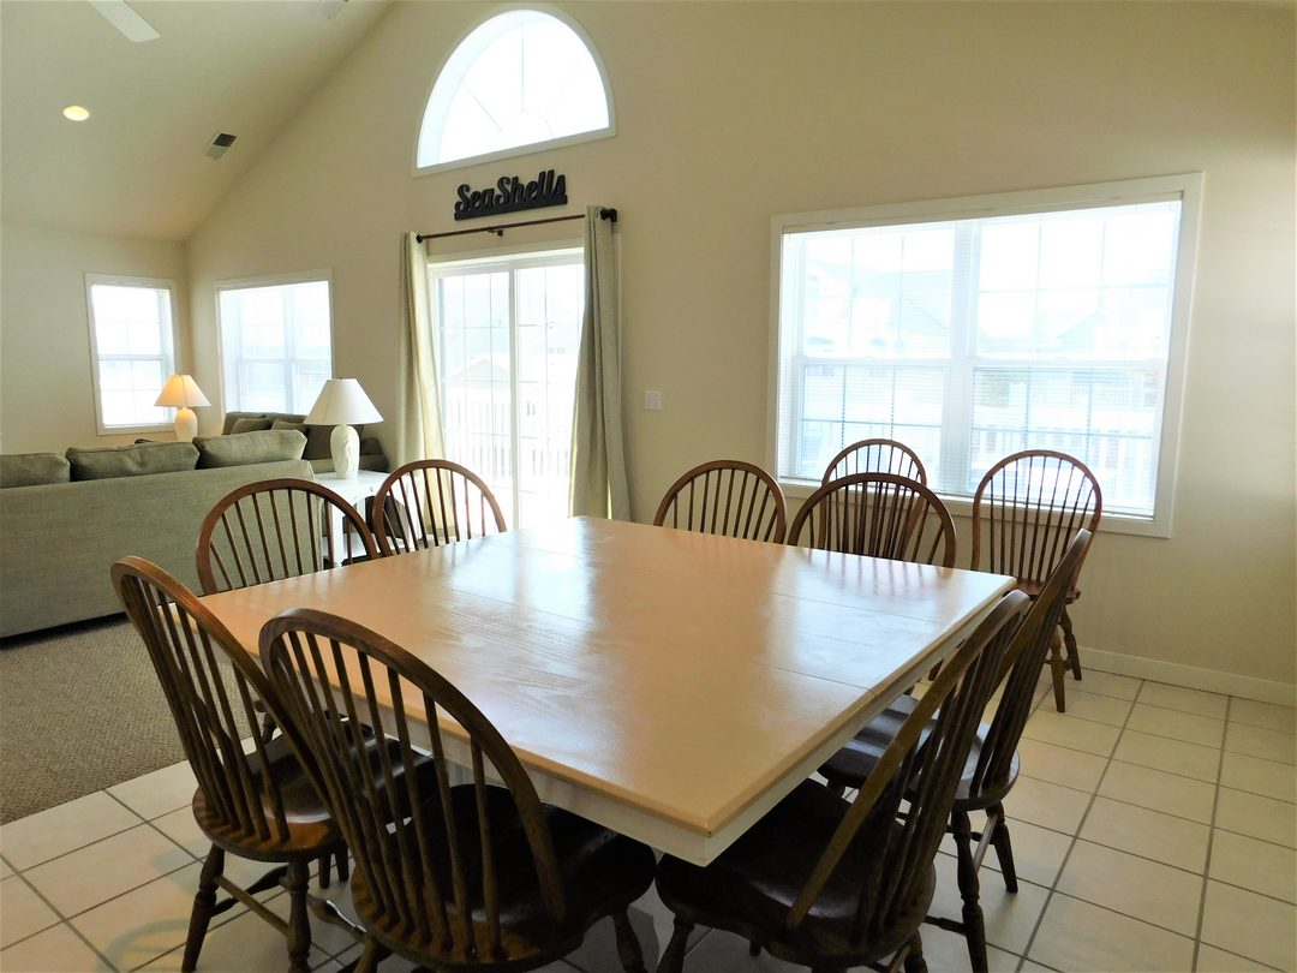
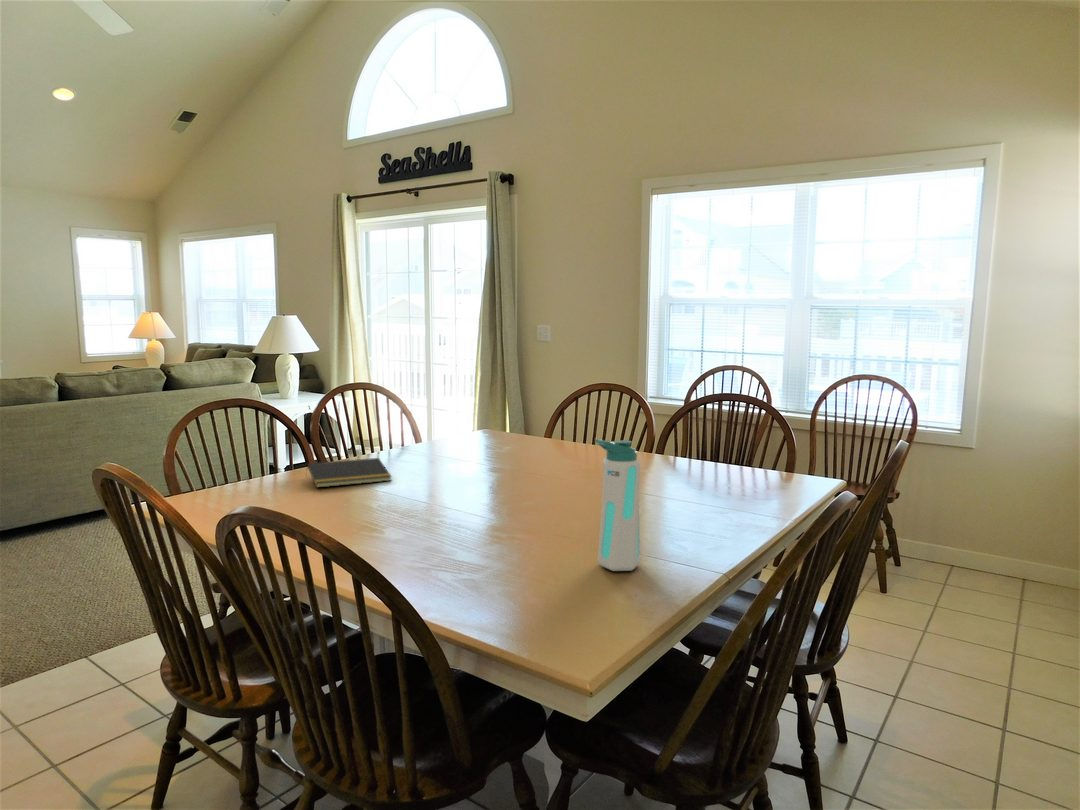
+ notepad [305,457,393,489]
+ water bottle [594,438,642,572]
